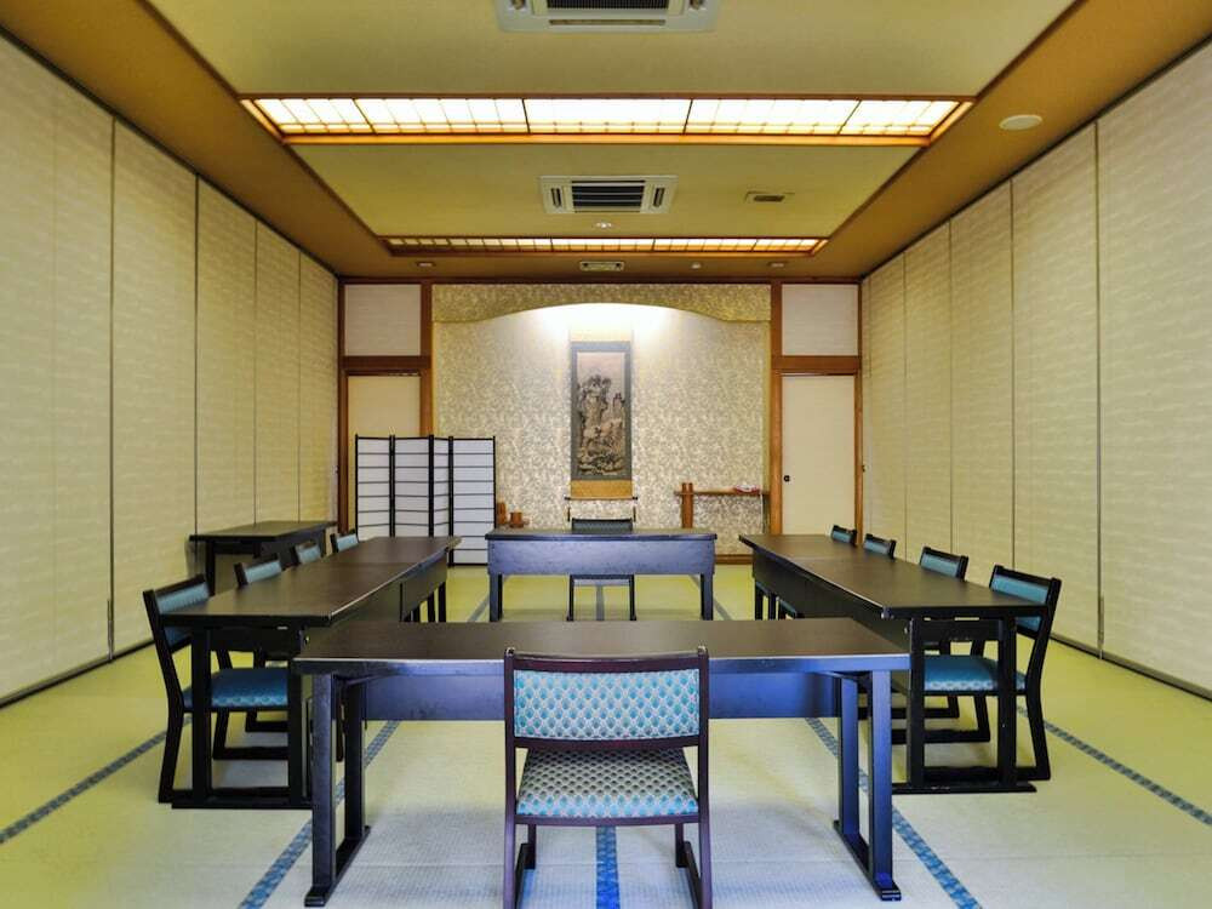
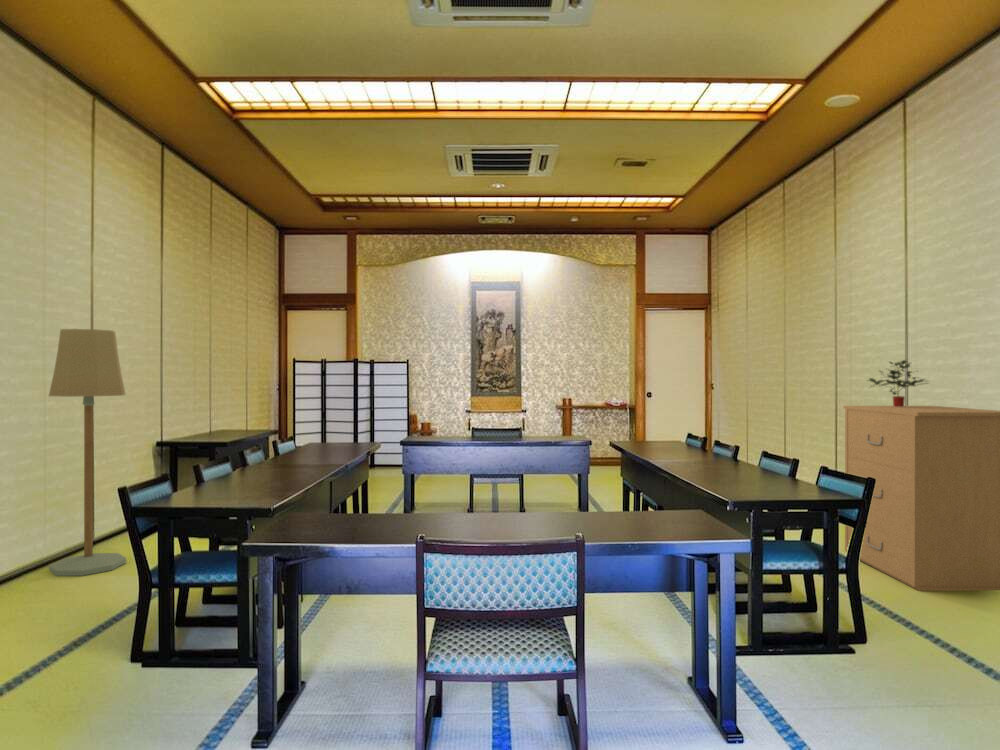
+ potted plant [866,359,931,407]
+ filing cabinet [842,405,1000,592]
+ floor lamp [48,328,127,577]
